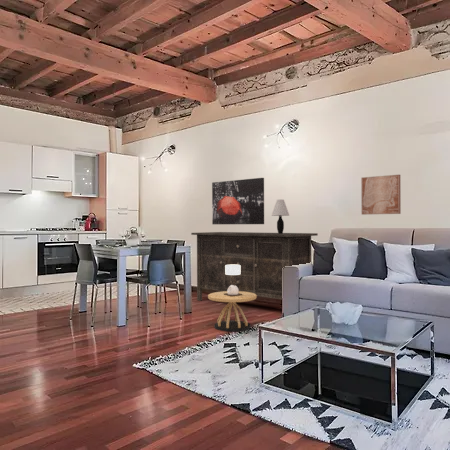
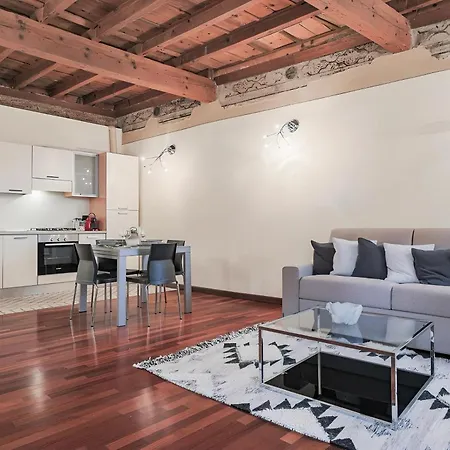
- table lamp [271,199,290,234]
- side table [207,265,258,333]
- sideboard [190,231,319,302]
- wall art [360,174,402,216]
- wall art [211,177,265,225]
